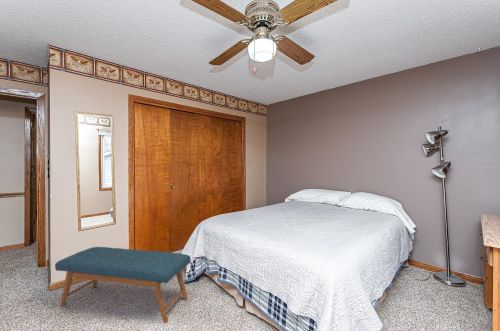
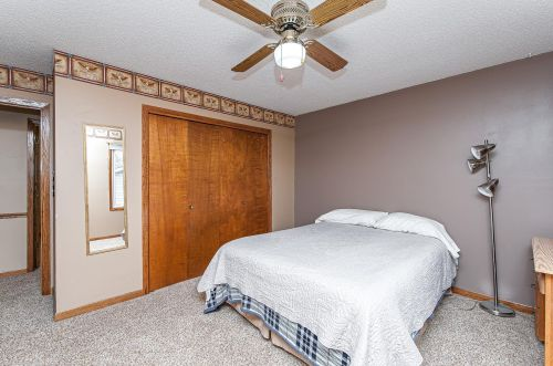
- bench [54,246,192,324]
